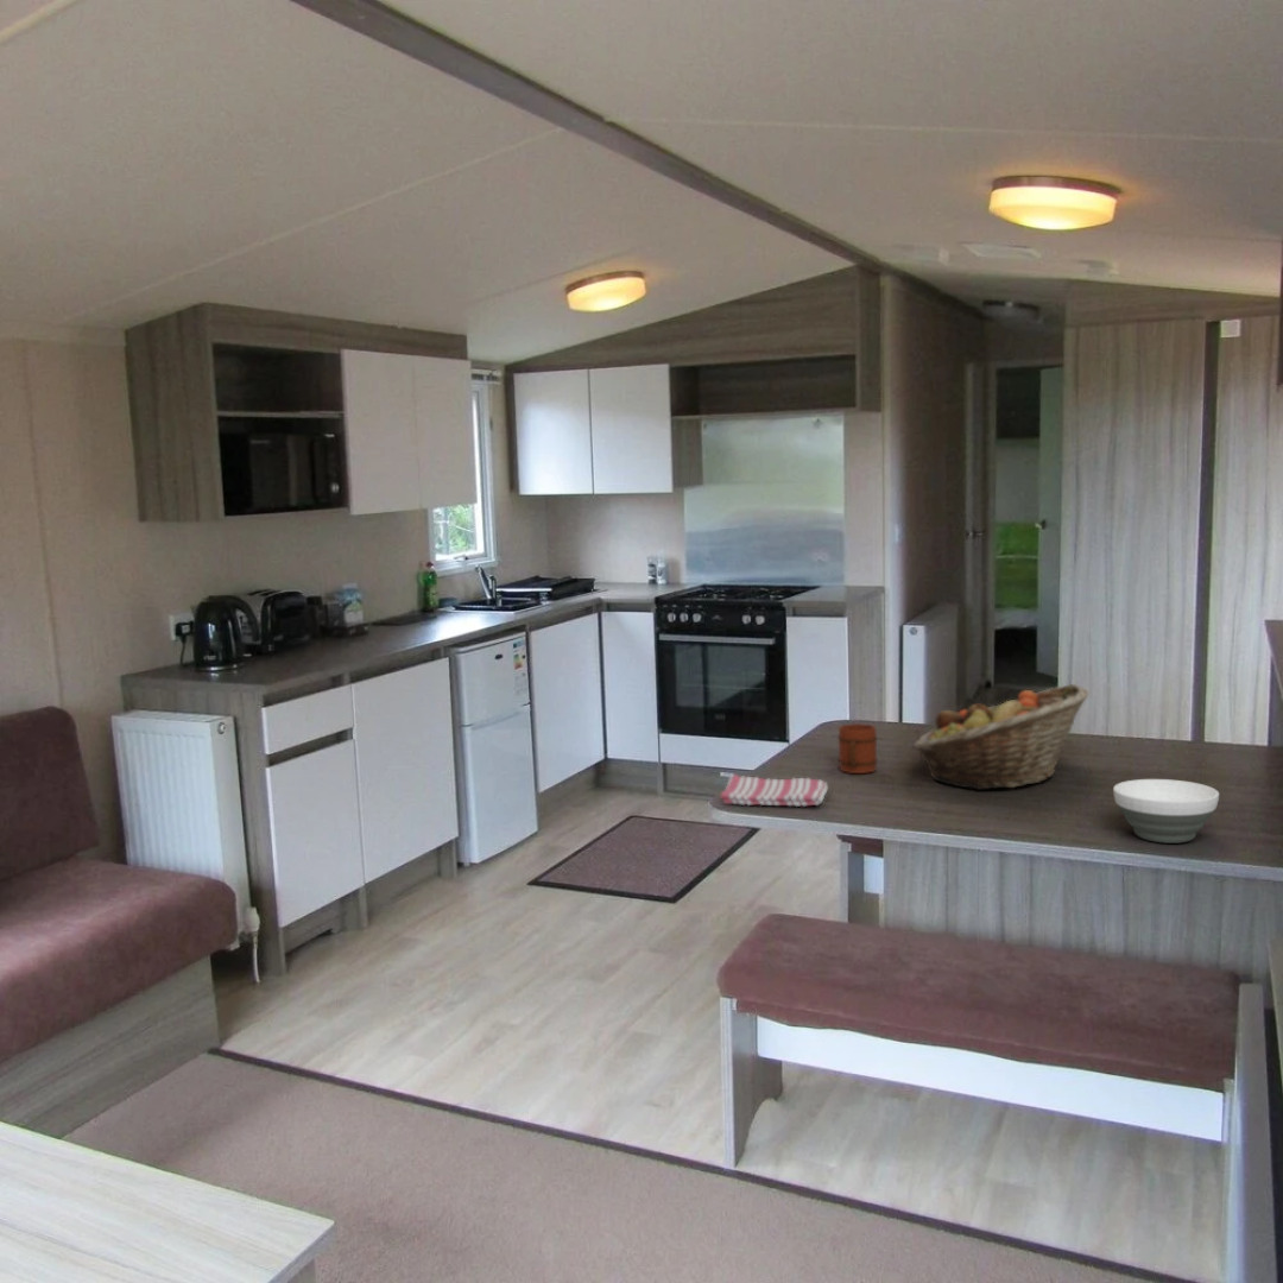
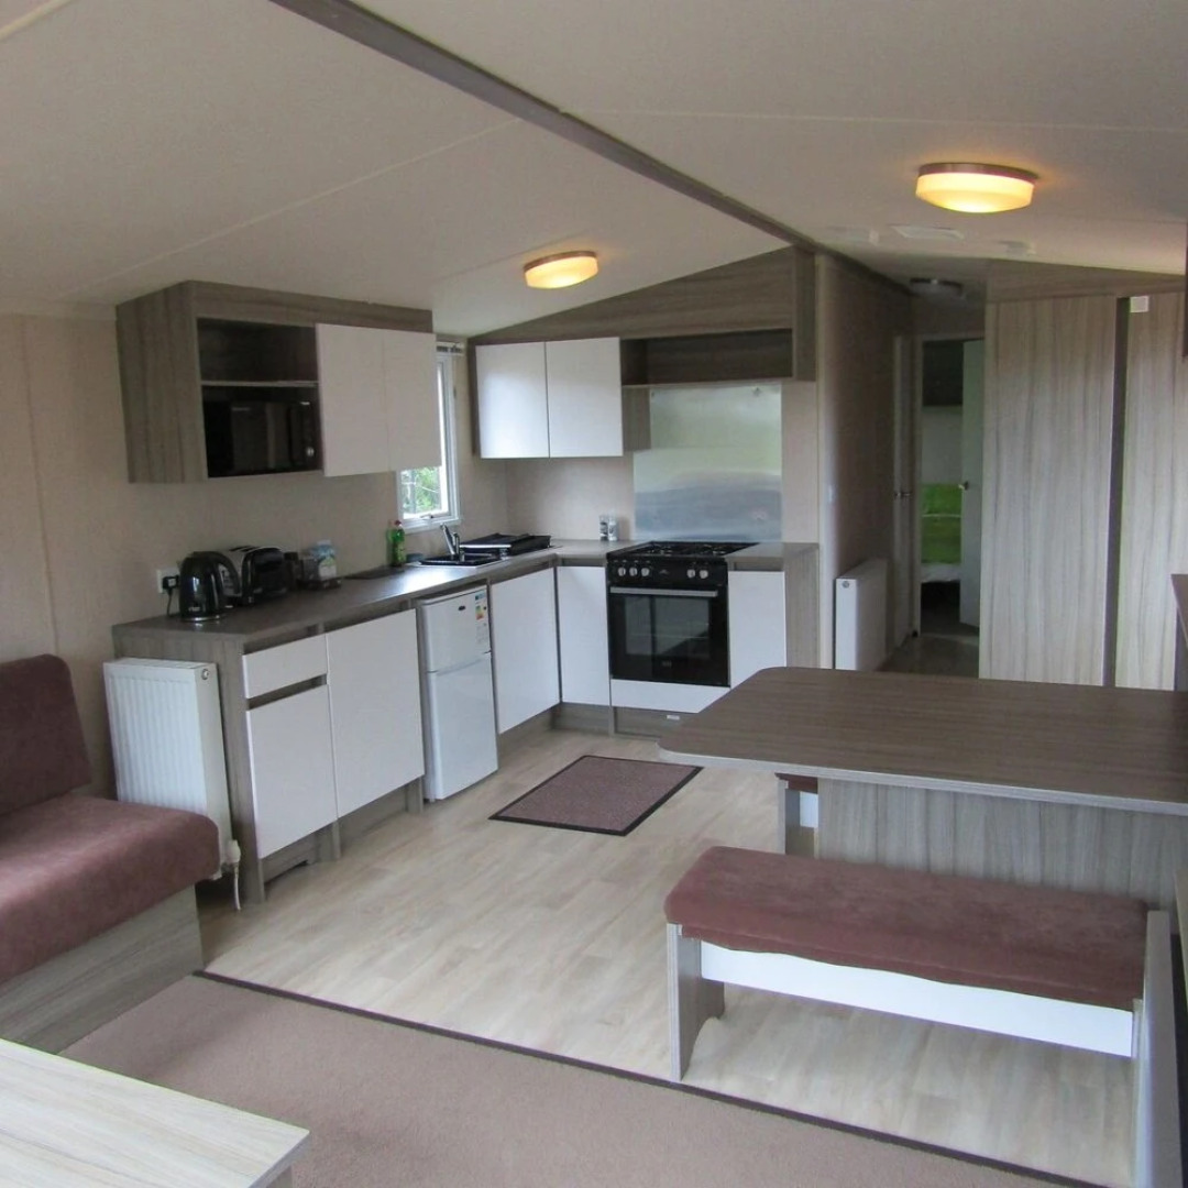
- dish towel [720,773,829,808]
- mug [836,722,878,775]
- bowl [1112,778,1220,845]
- fruit basket [911,683,1089,791]
